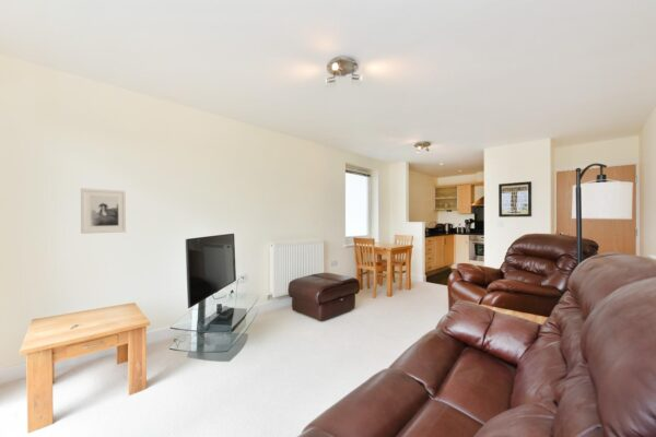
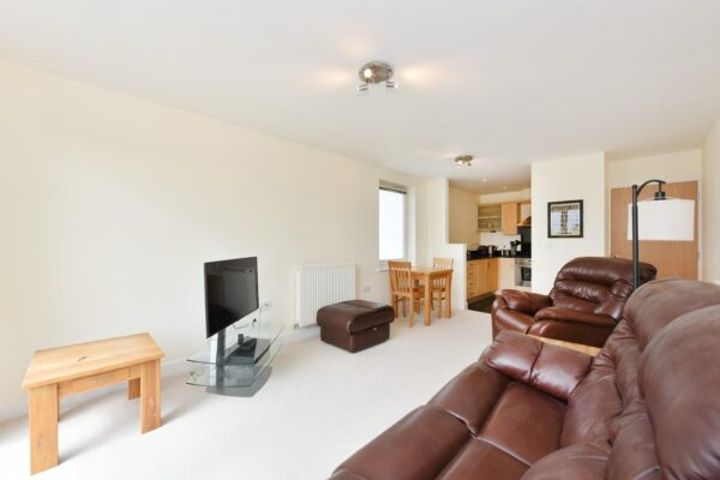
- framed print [80,187,128,235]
